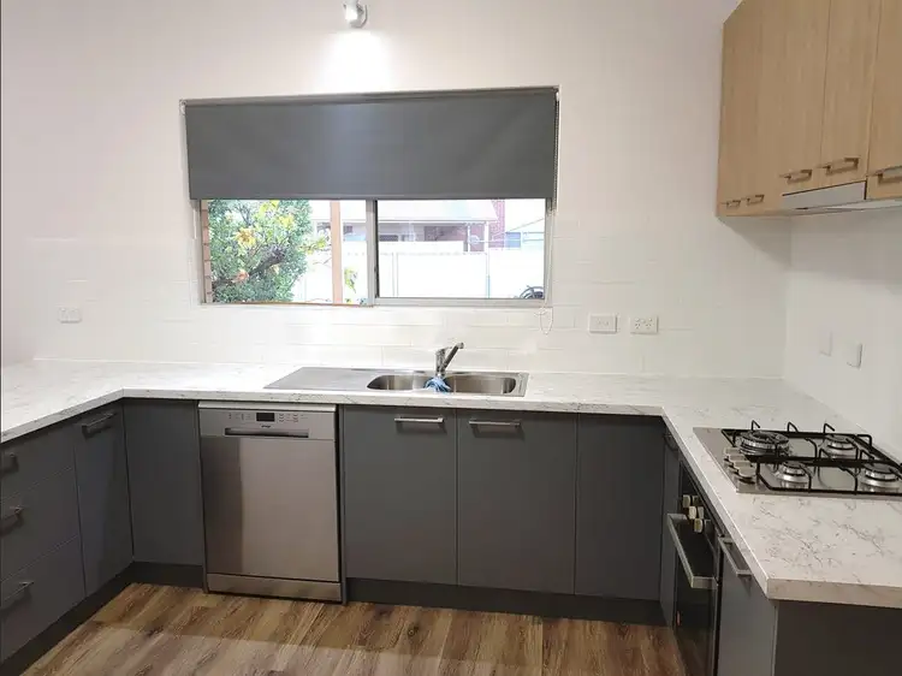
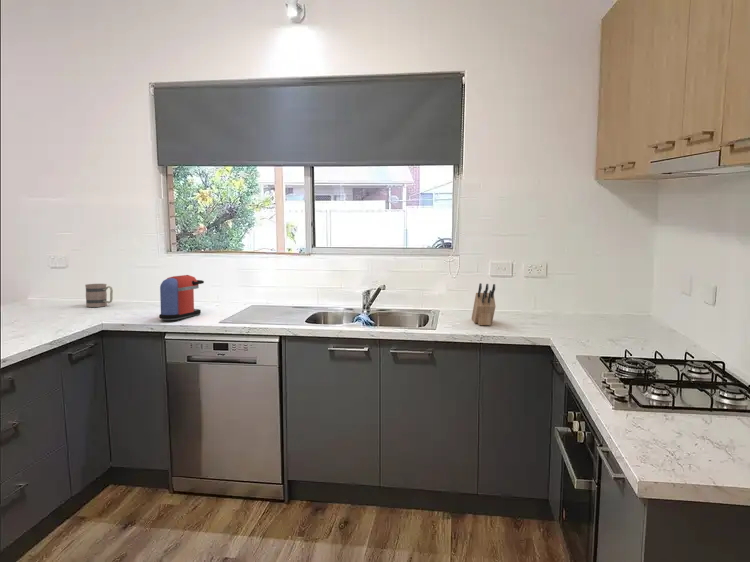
+ mug [84,283,114,308]
+ knife block [471,282,497,326]
+ coffee maker [158,274,205,321]
